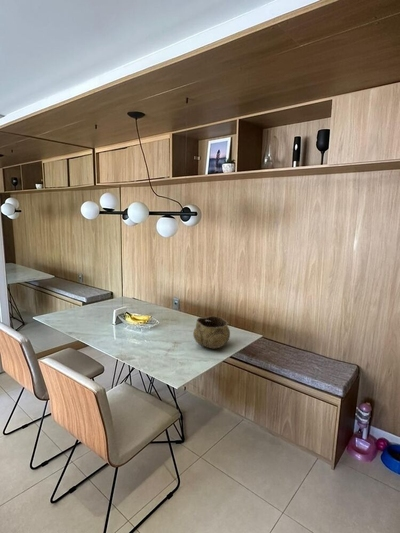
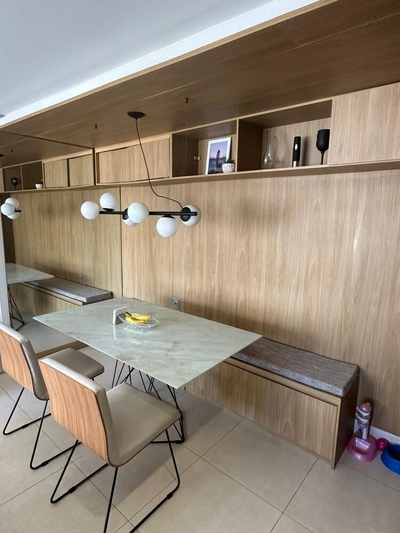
- decorative bowl [192,315,231,349]
